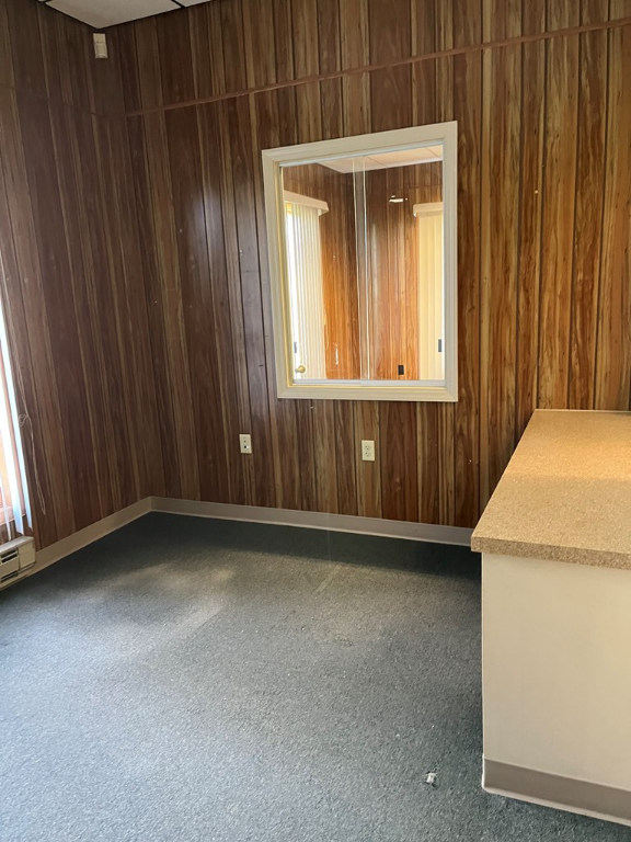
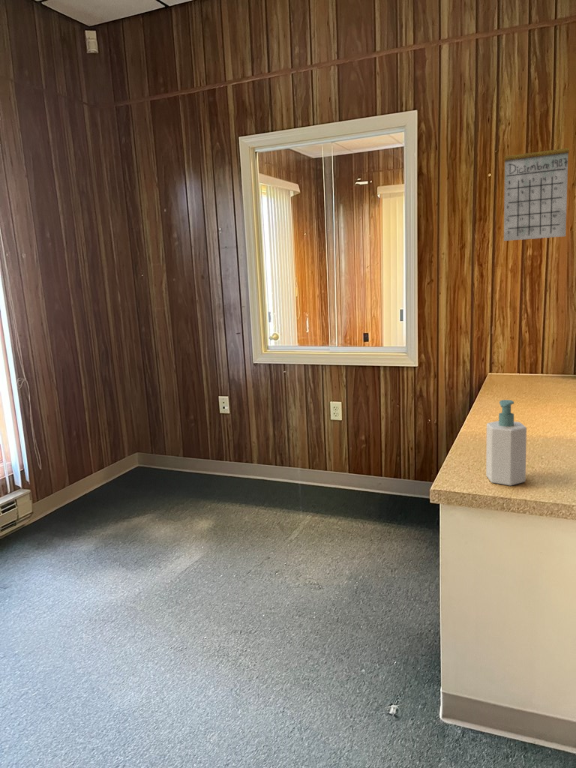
+ soap bottle [485,399,528,486]
+ calendar [503,131,570,242]
